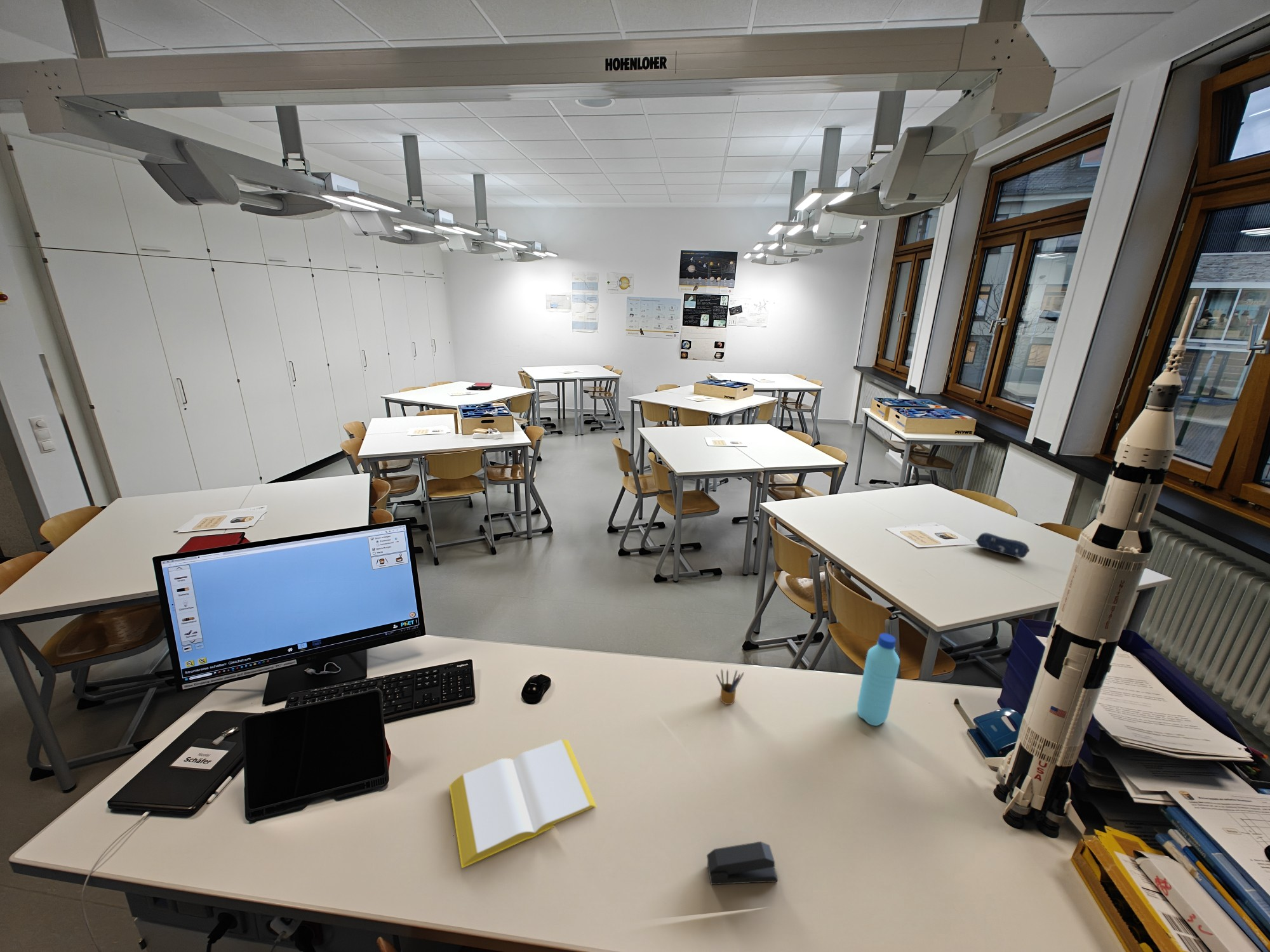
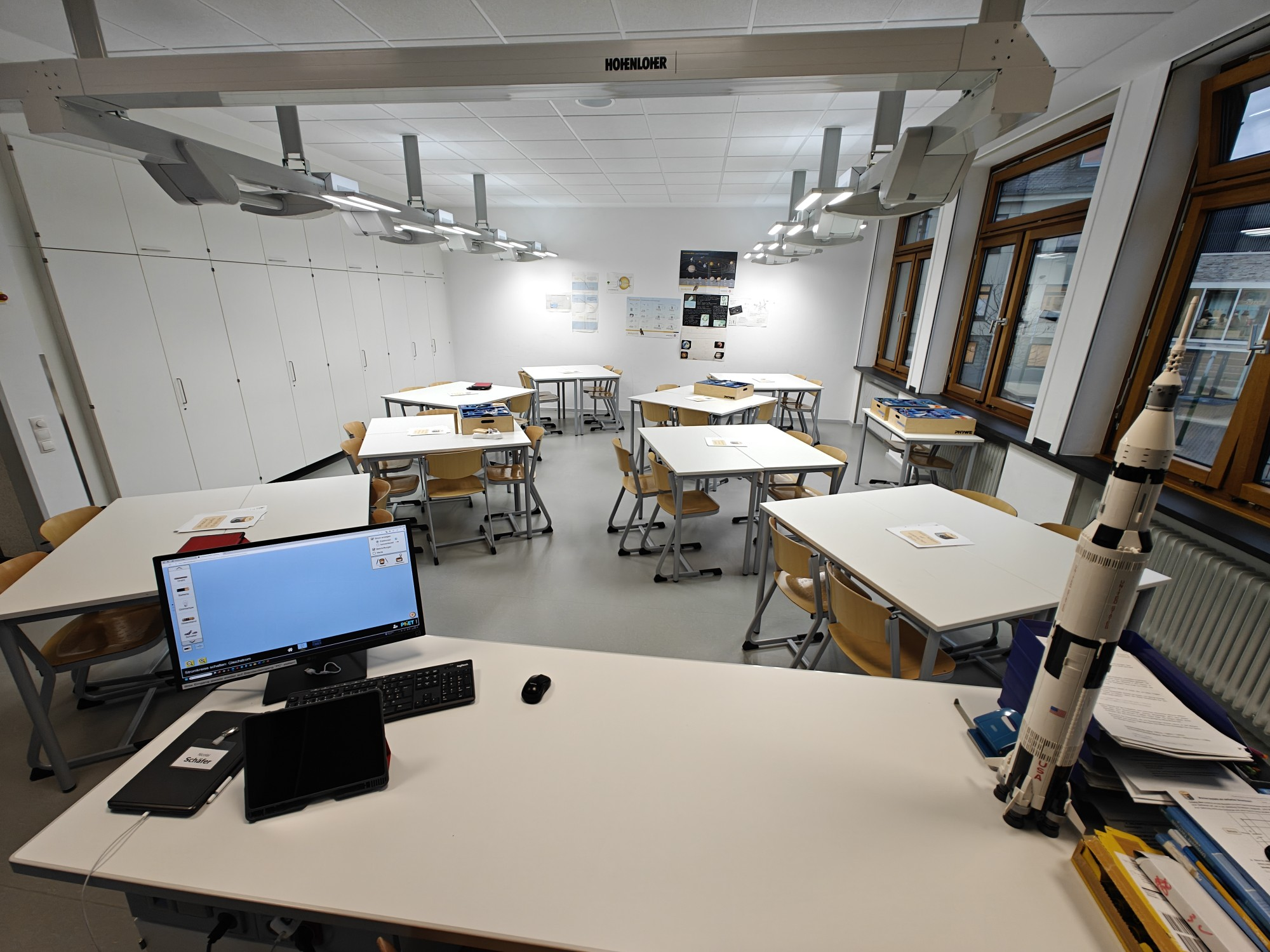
- stapler [706,841,779,885]
- notepad [448,739,598,869]
- water bottle [857,633,900,727]
- pencil box [716,668,744,705]
- pencil case [975,532,1031,559]
